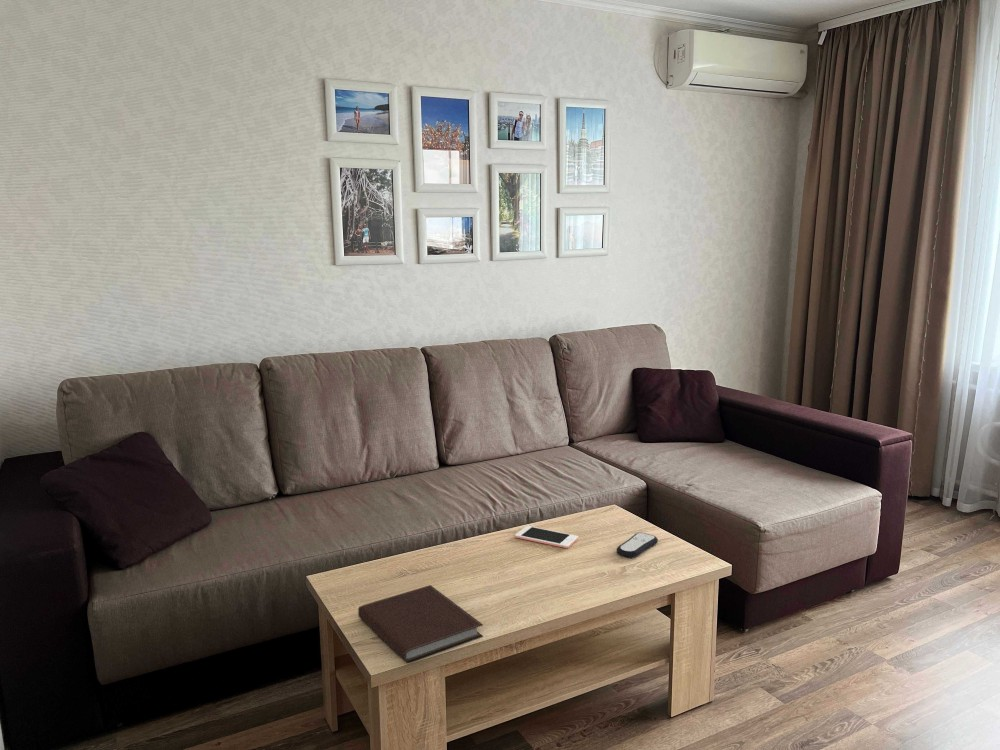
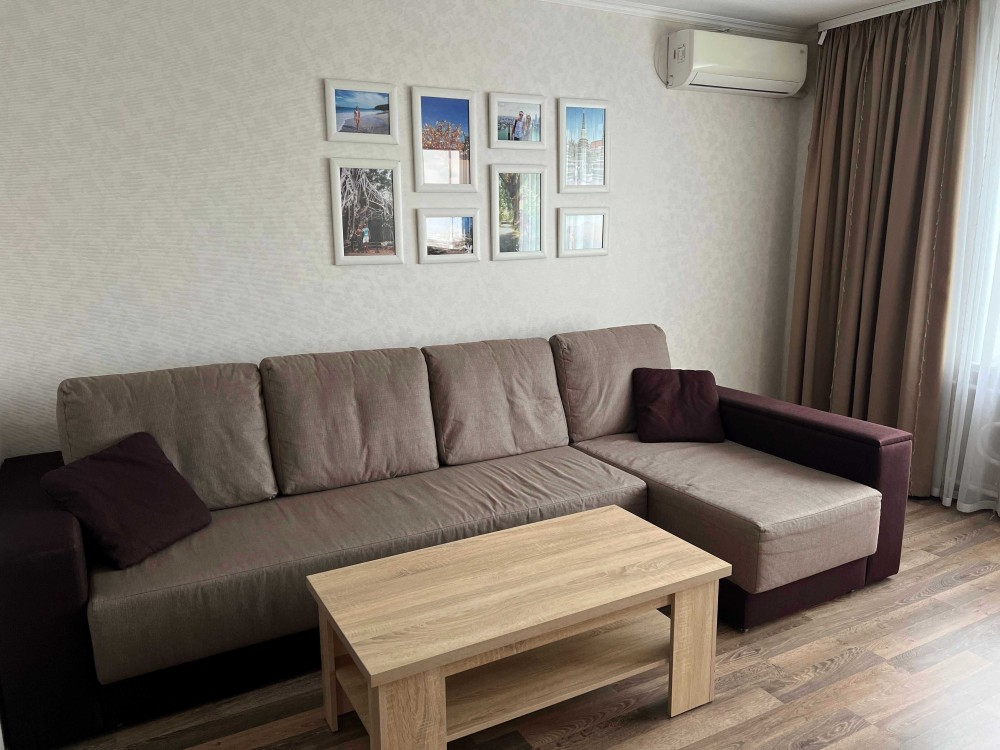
- remote control [616,532,659,559]
- cell phone [514,525,579,549]
- notebook [357,584,484,664]
